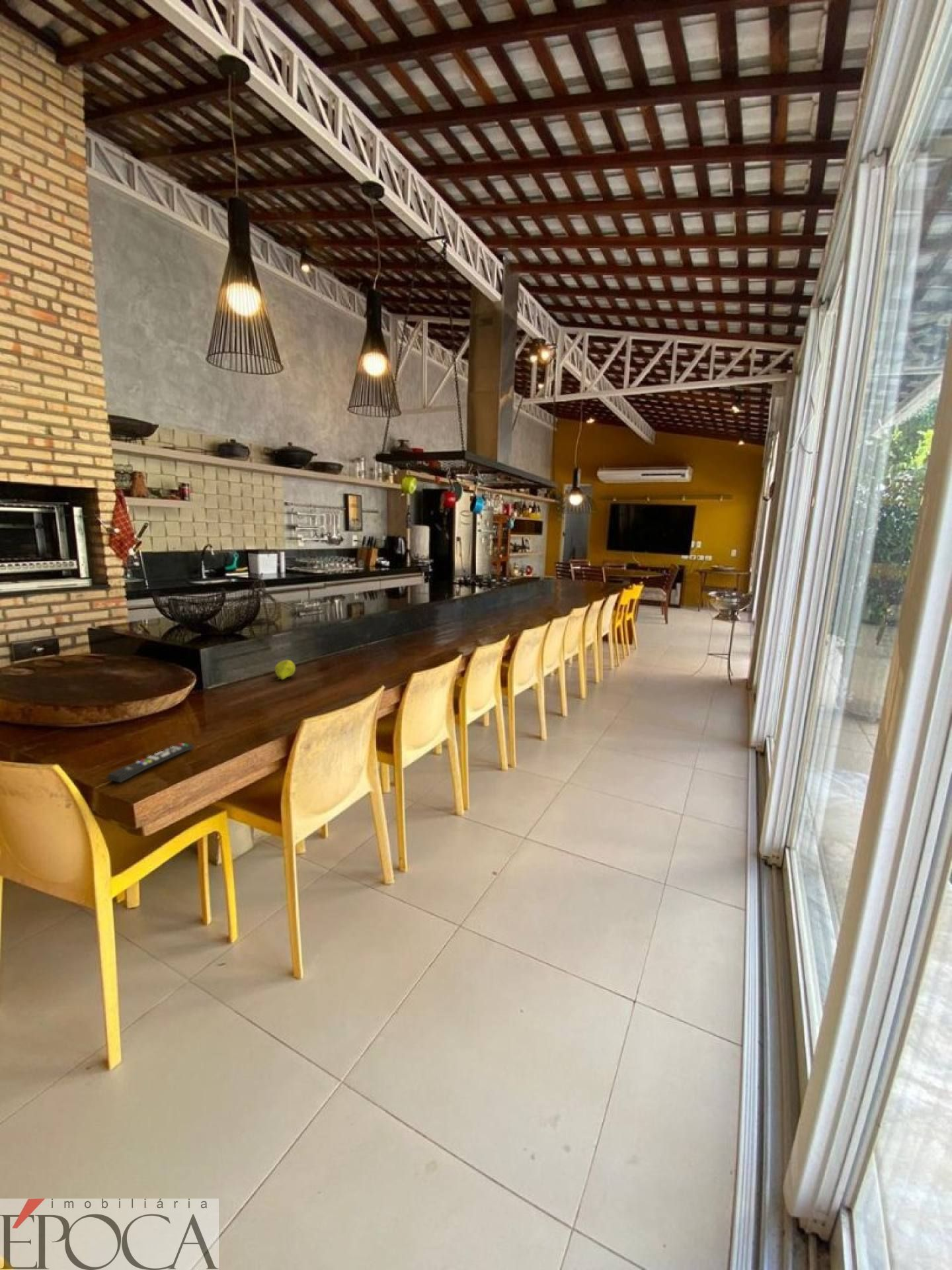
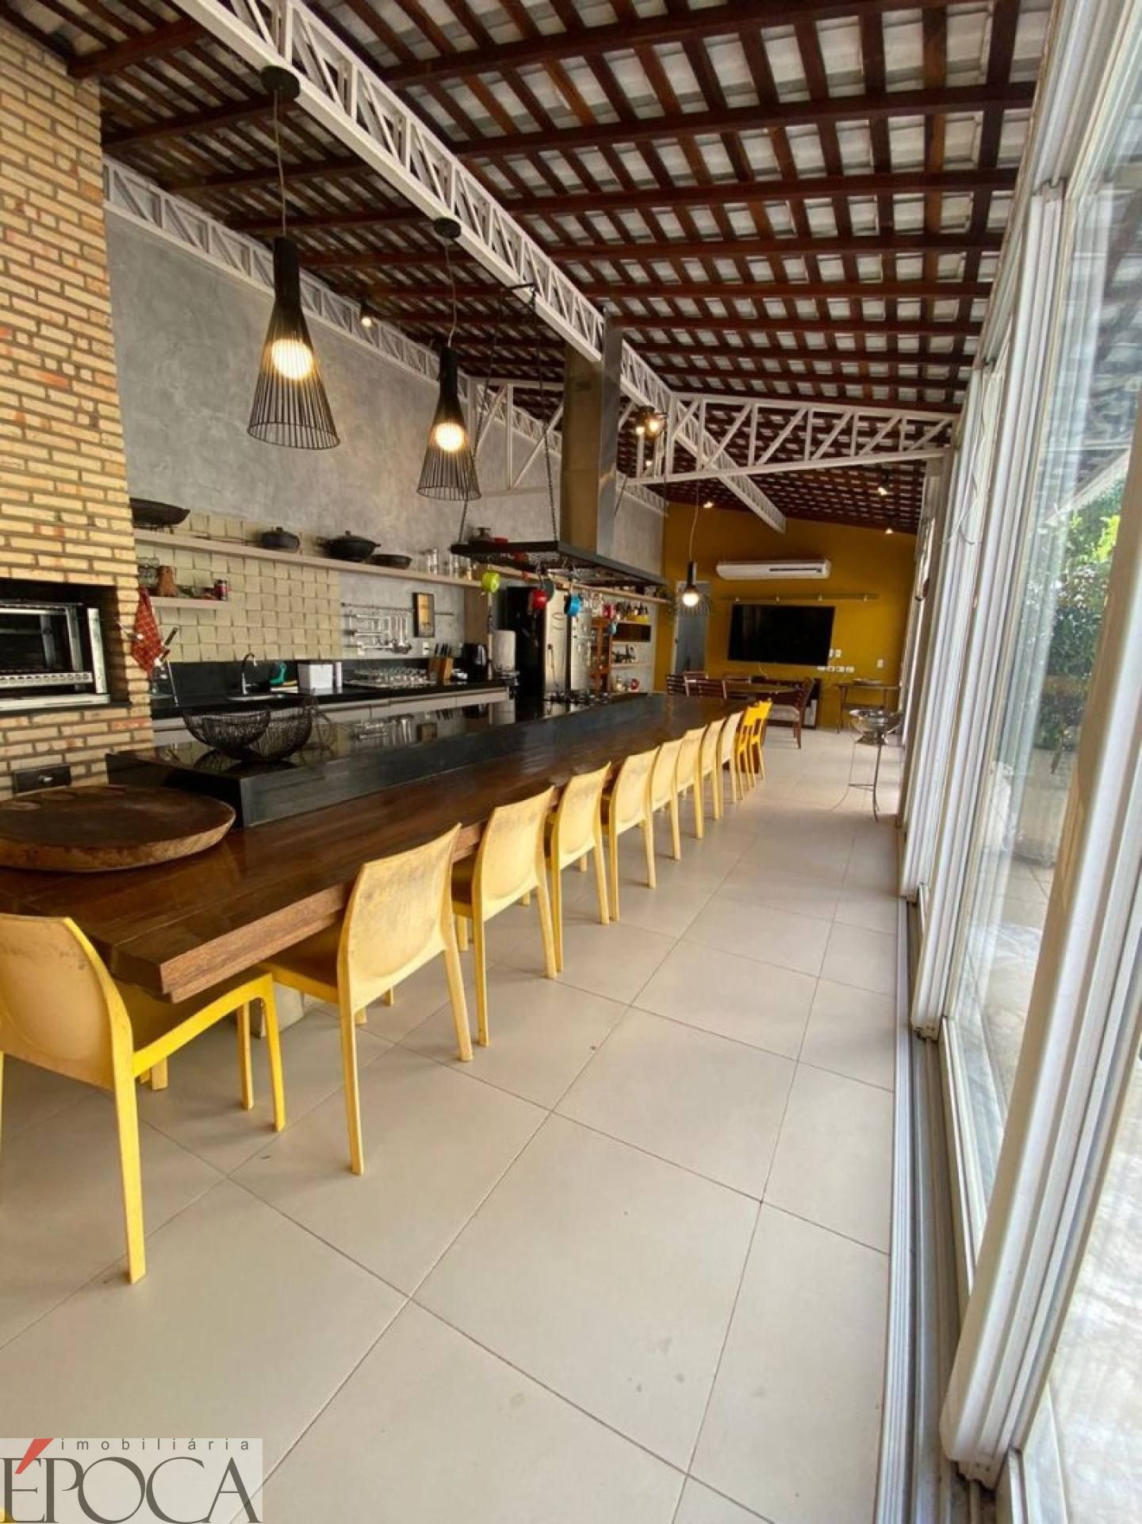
- remote control [106,741,194,783]
- fruit [269,659,296,681]
